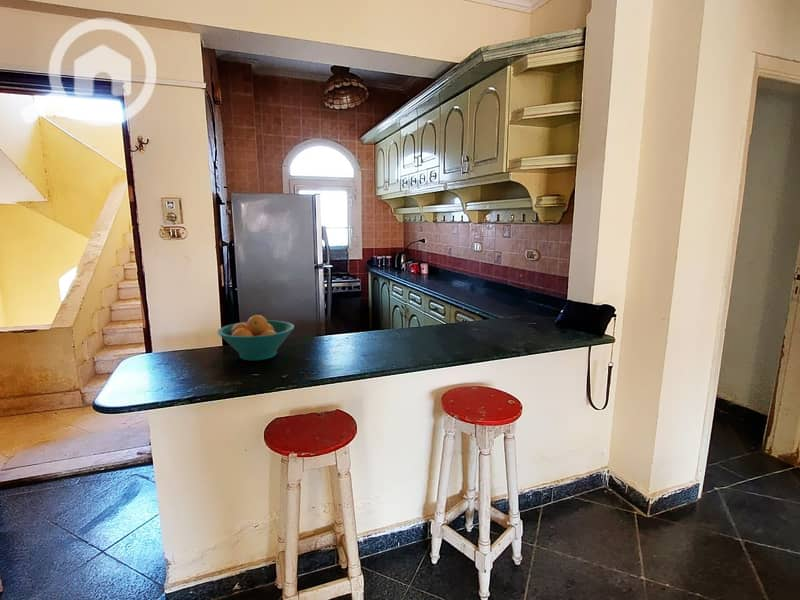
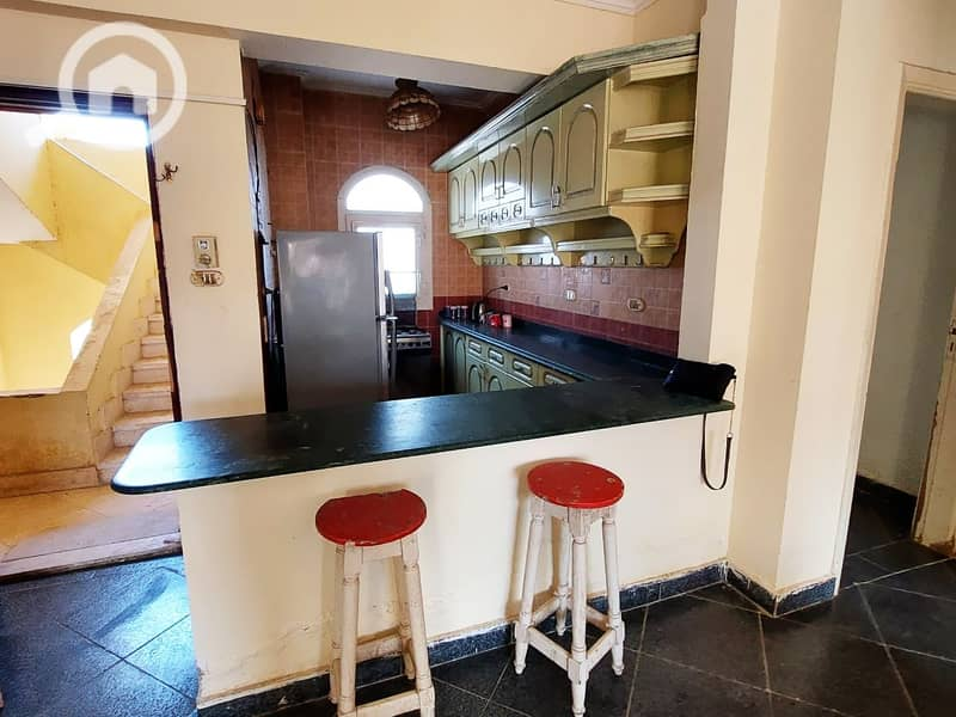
- fruit bowl [216,314,295,362]
